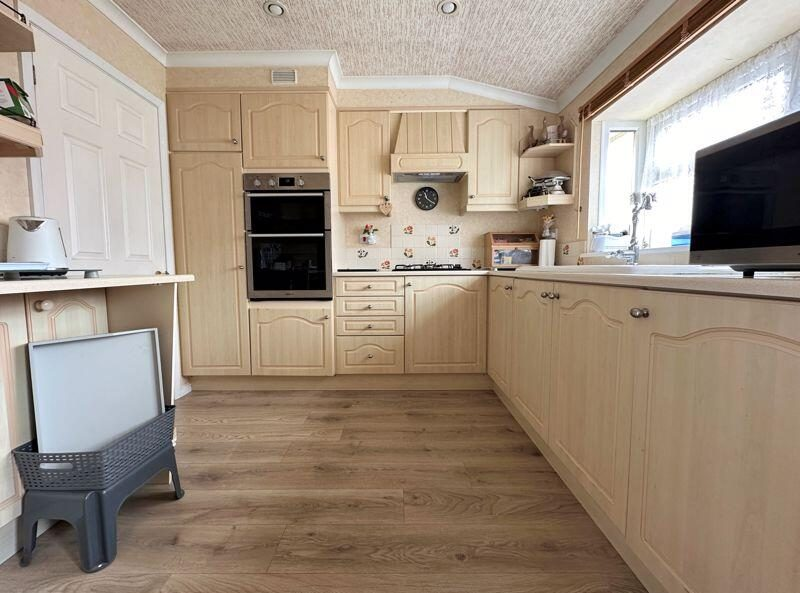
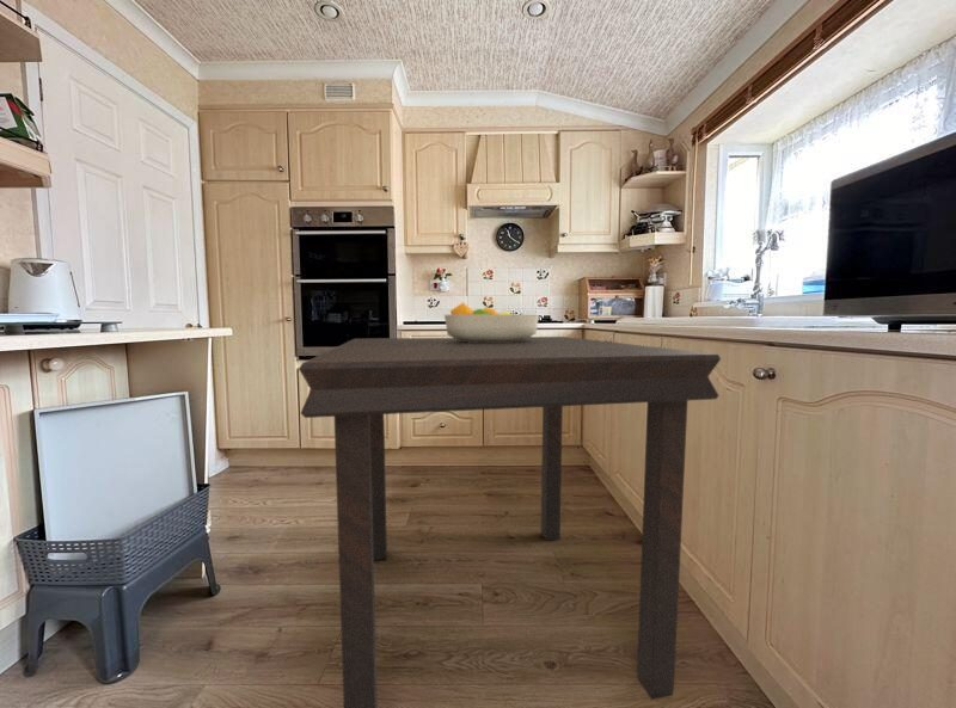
+ fruit bowl [443,301,540,343]
+ dining table [298,335,722,708]
